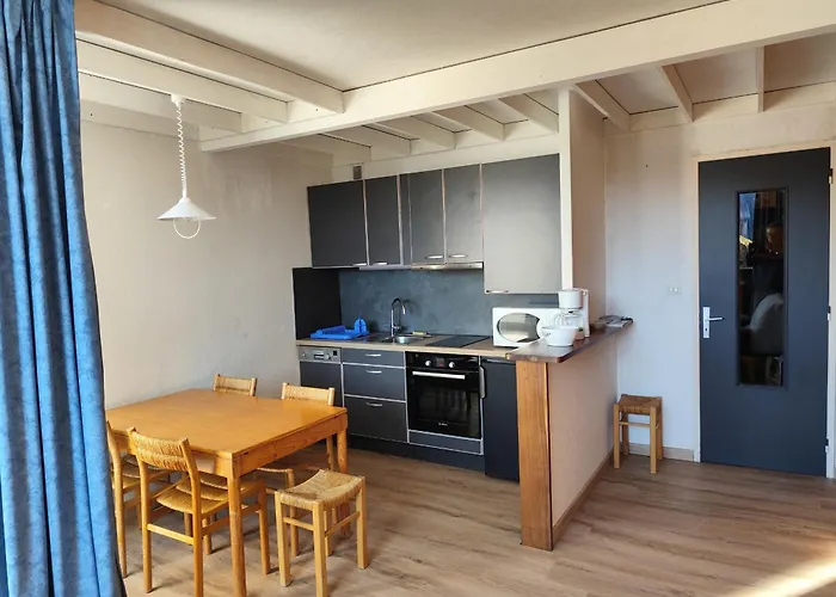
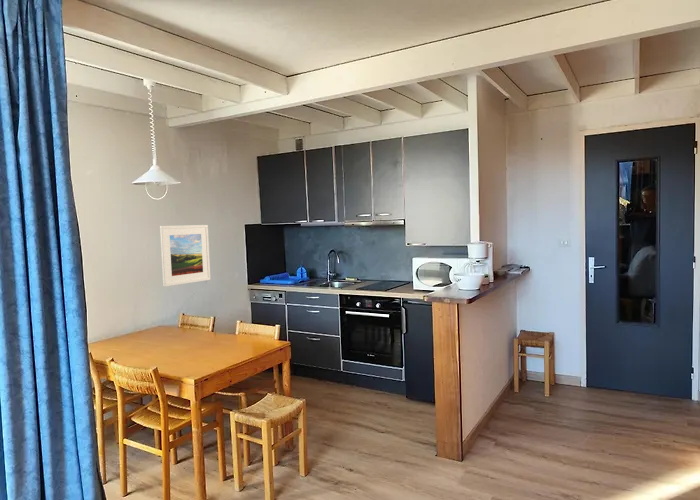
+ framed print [159,224,211,288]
